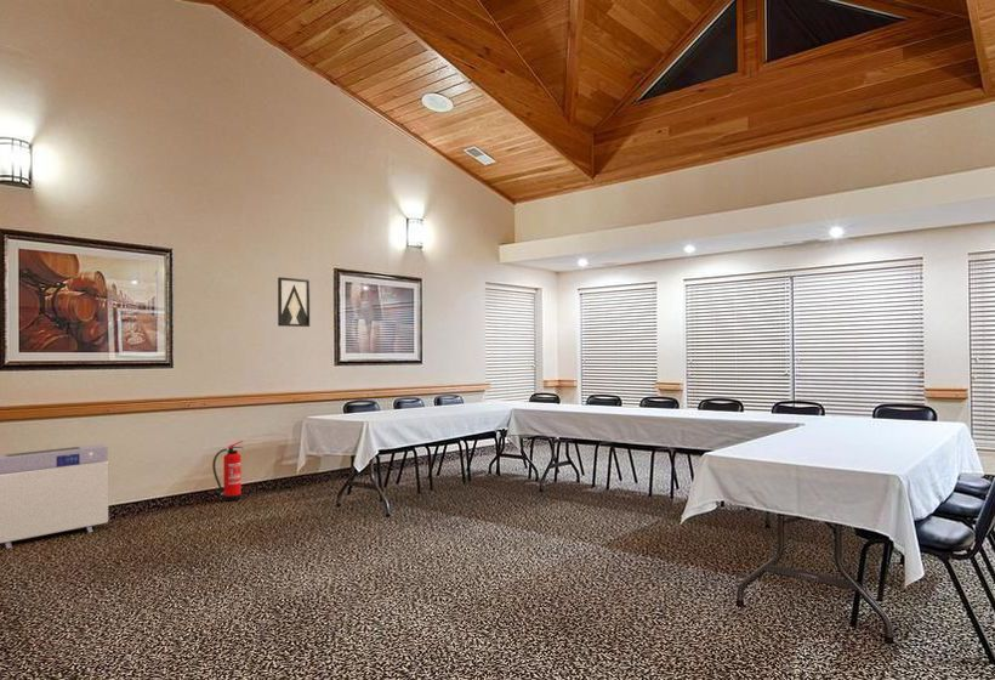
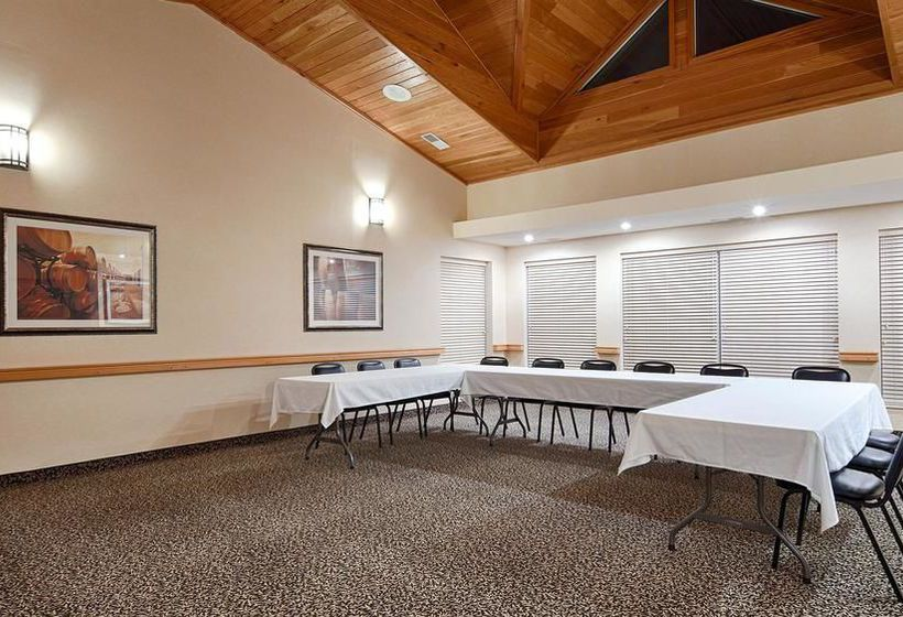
- air purifier [0,443,109,550]
- wall art [277,276,311,328]
- fire extinguisher [211,440,245,503]
